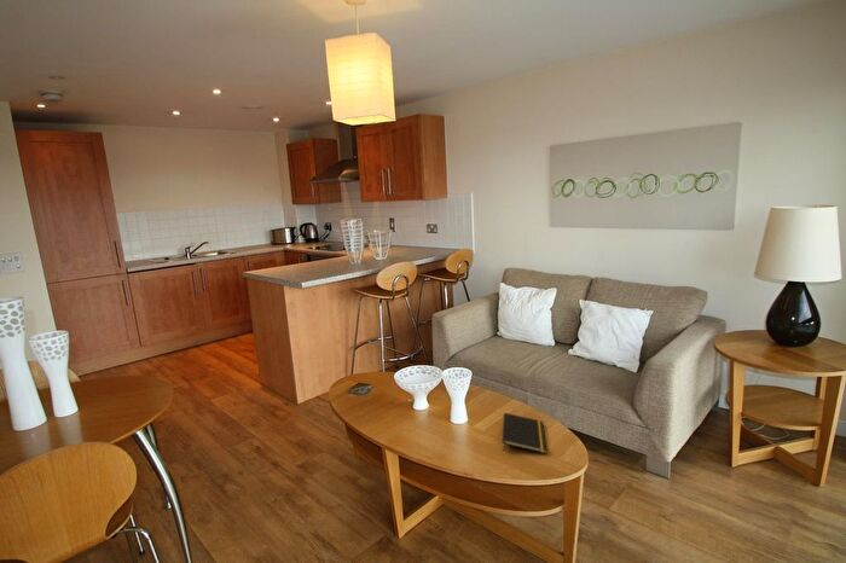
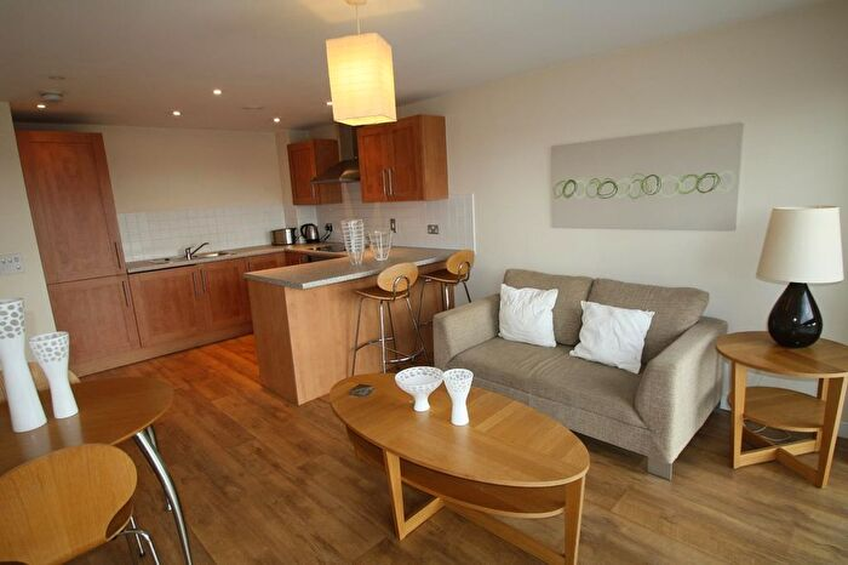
- notepad [502,412,547,454]
